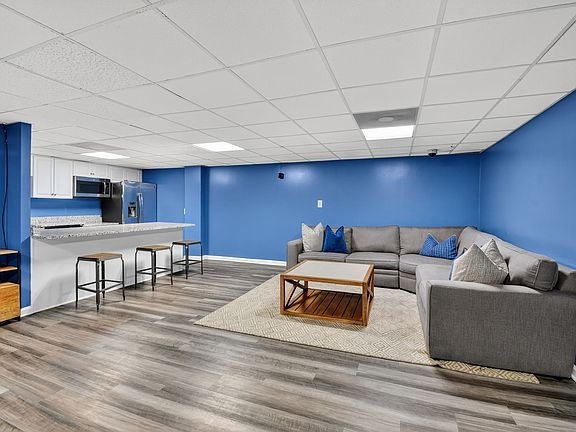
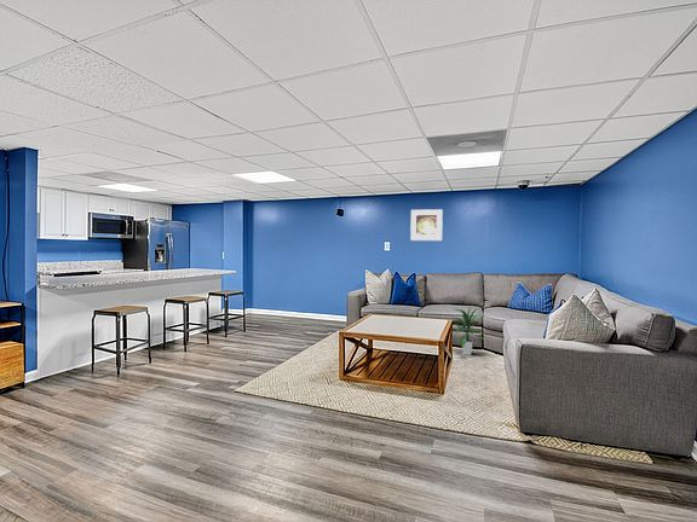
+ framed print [409,208,444,242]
+ indoor plant [451,304,486,356]
